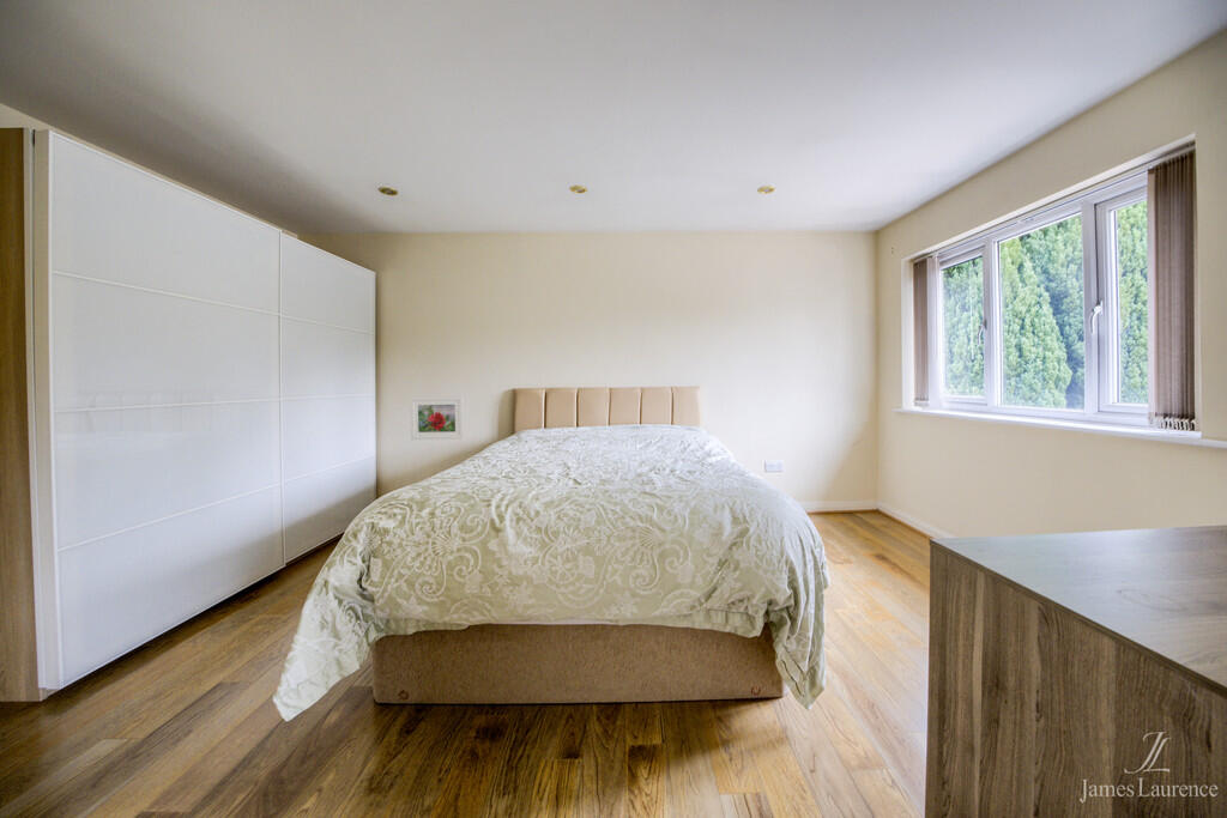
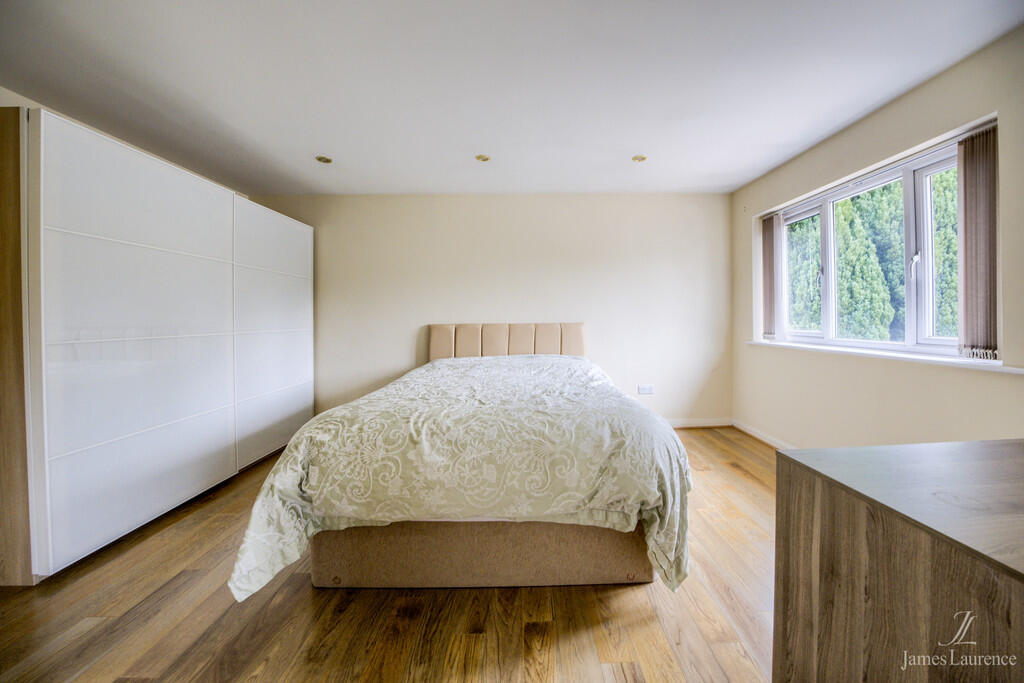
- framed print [409,396,465,441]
